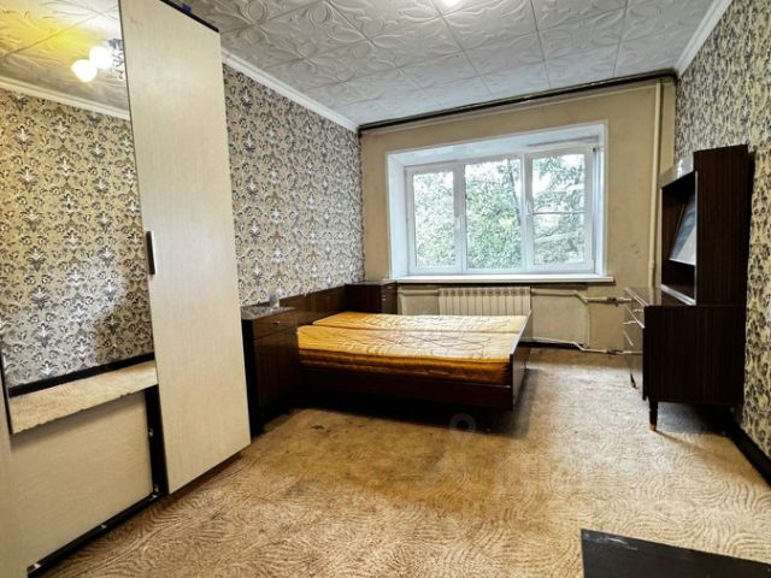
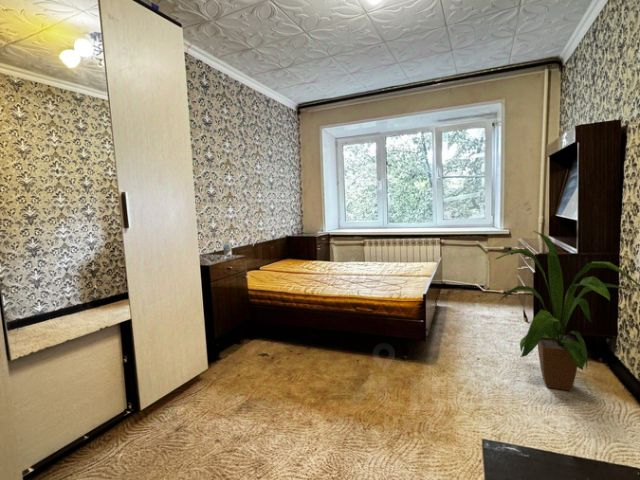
+ house plant [495,230,640,392]
